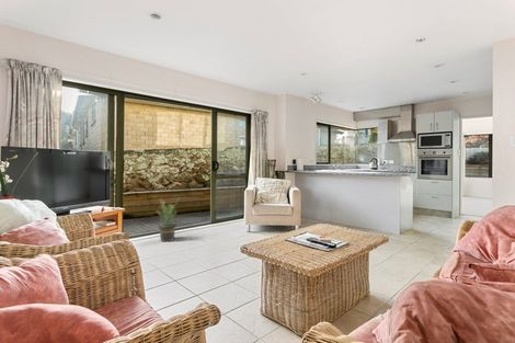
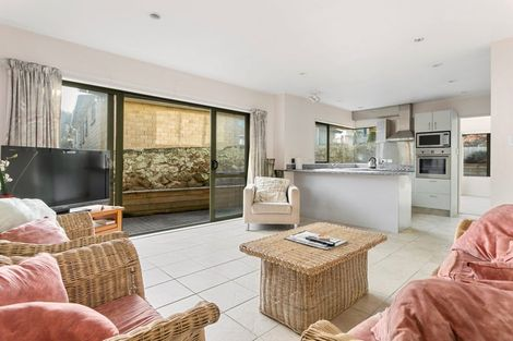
- potted plant [157,198,181,242]
